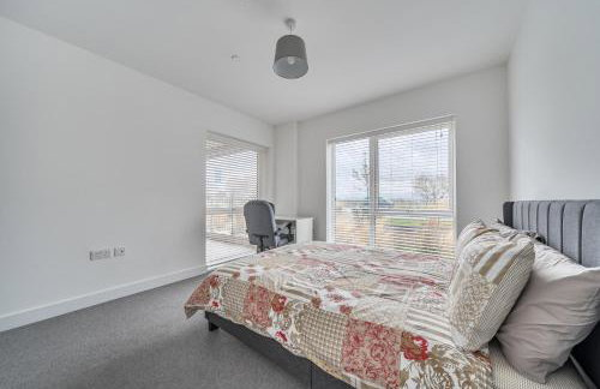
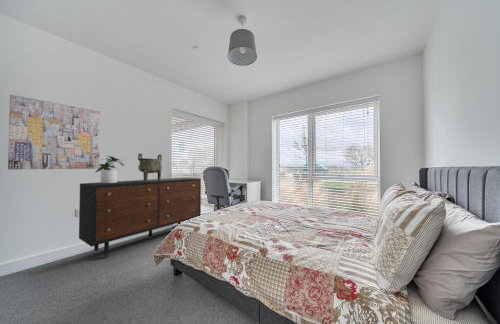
+ potted plant [94,155,125,184]
+ vessel [137,153,163,181]
+ wall art [7,94,101,170]
+ dresser [78,177,202,259]
